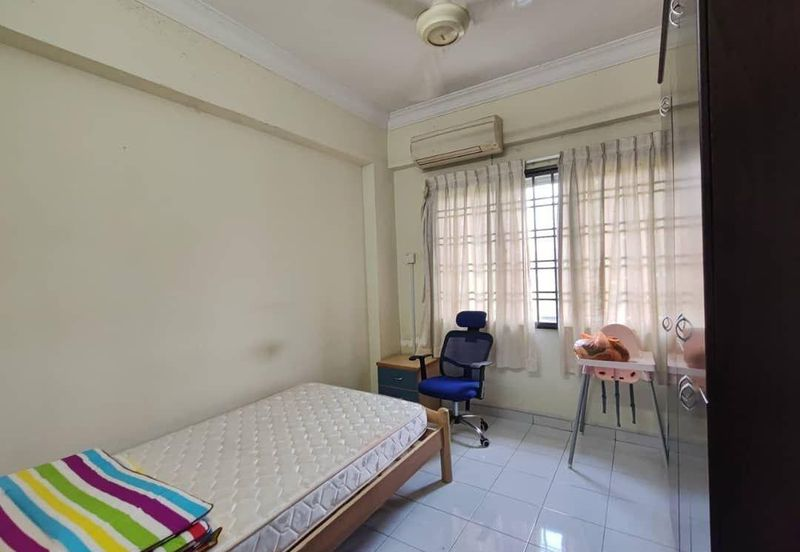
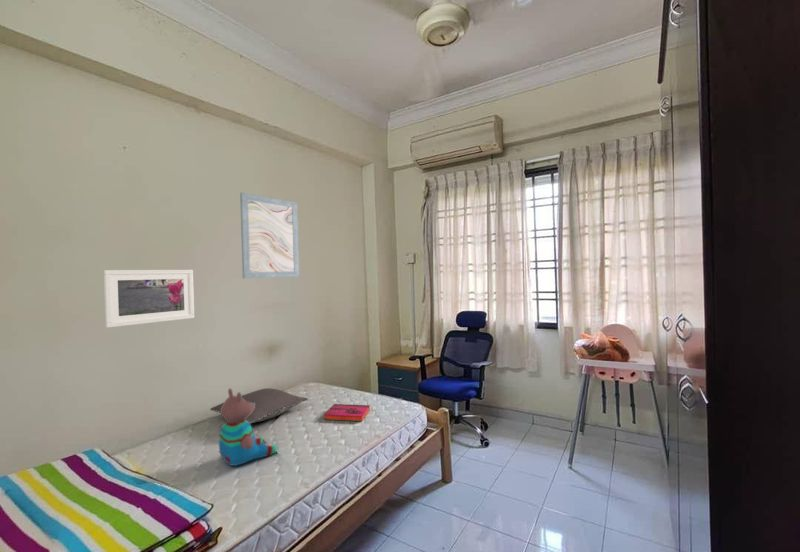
+ wall art [239,191,300,280]
+ teddy bear [218,387,277,467]
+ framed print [103,269,195,329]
+ pillow [209,387,309,424]
+ hardback book [323,403,371,422]
